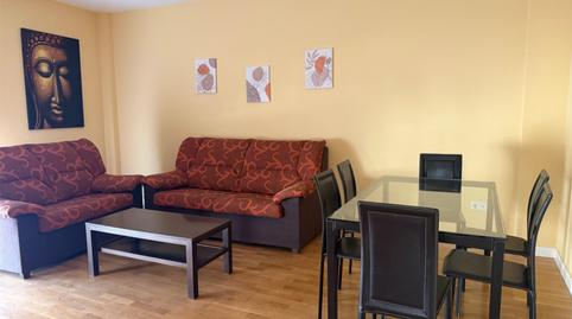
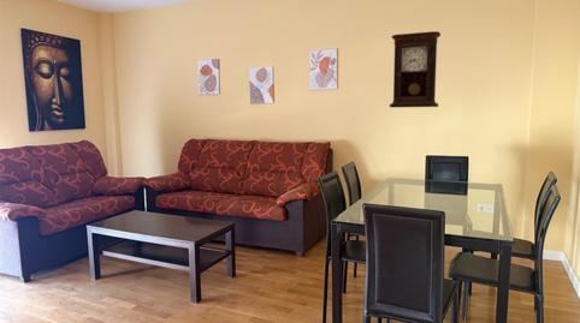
+ pendulum clock [389,30,442,108]
